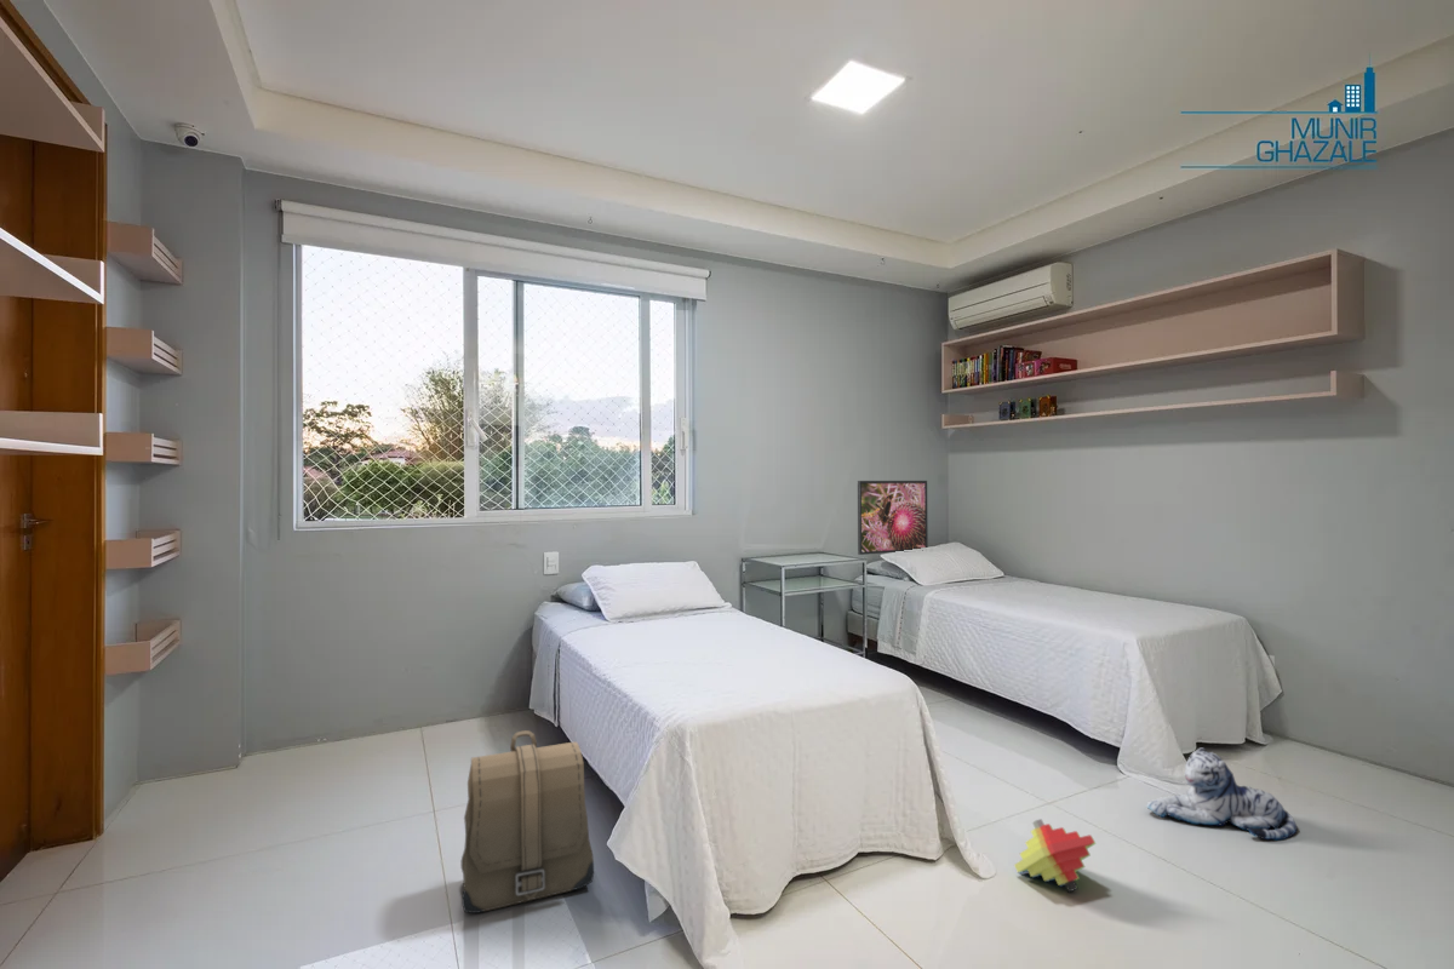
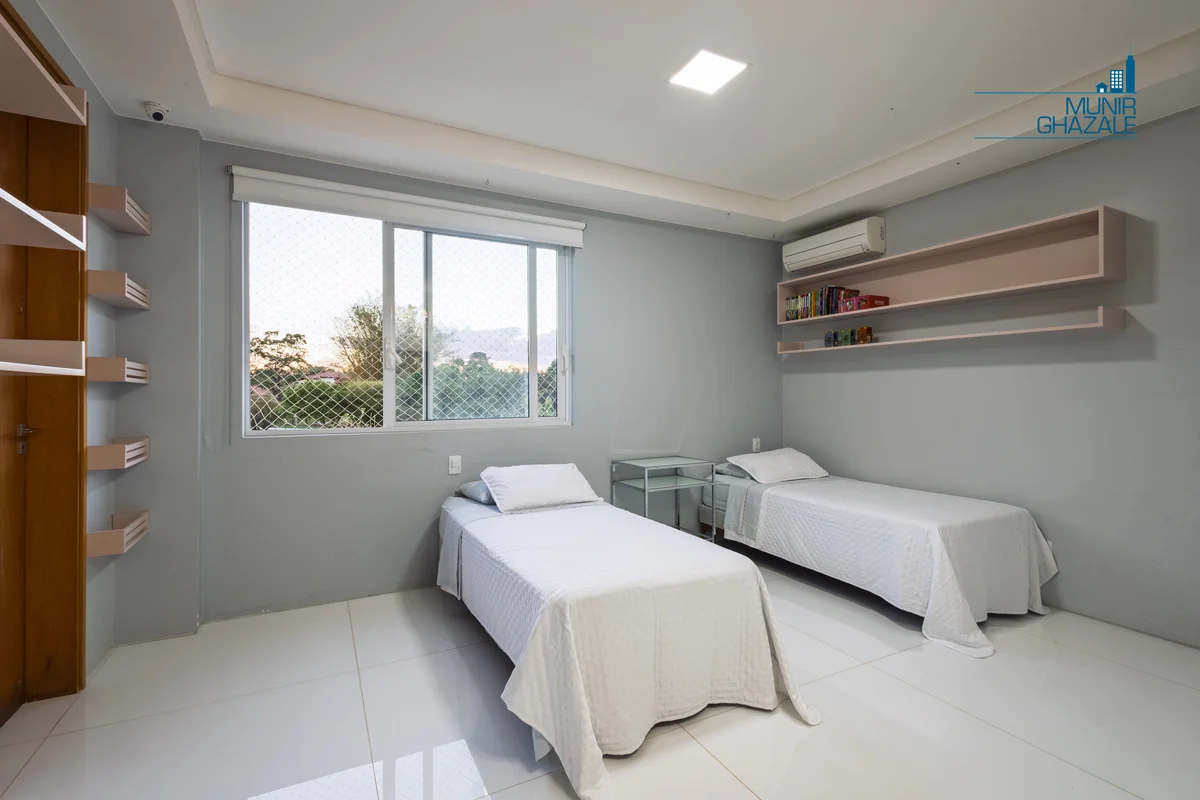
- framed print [857,480,929,556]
- backpack [460,729,595,914]
- stacking toy [1013,818,1098,893]
- plush toy [1145,747,1299,841]
